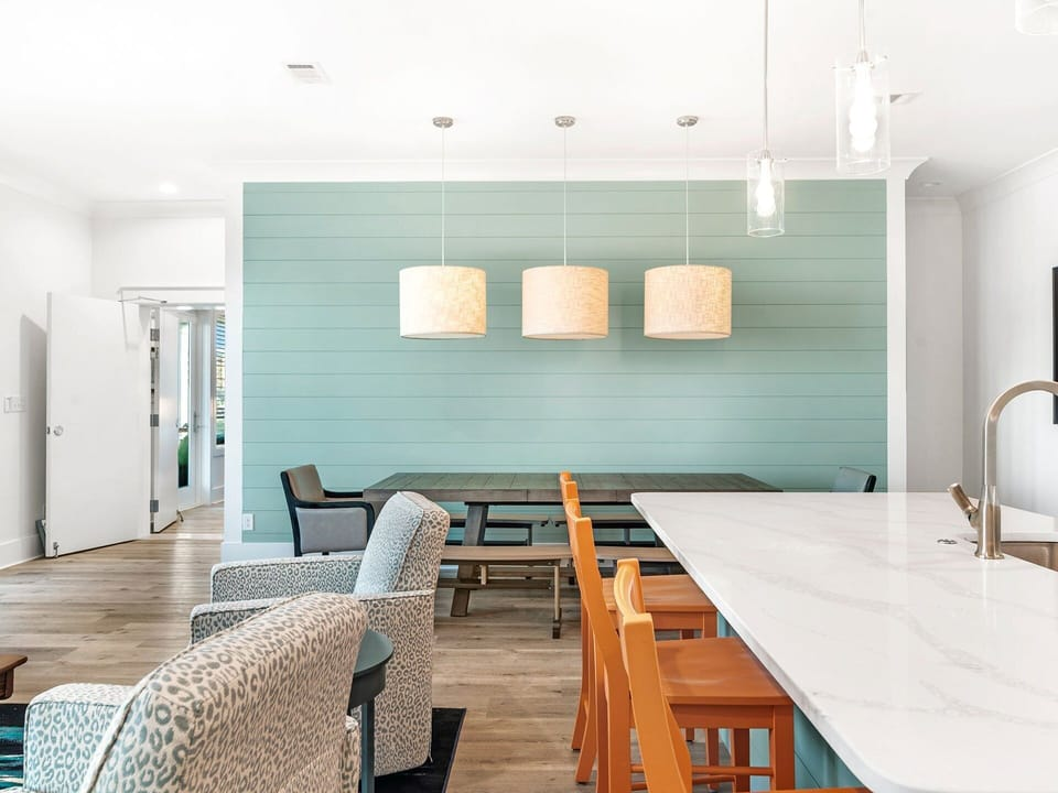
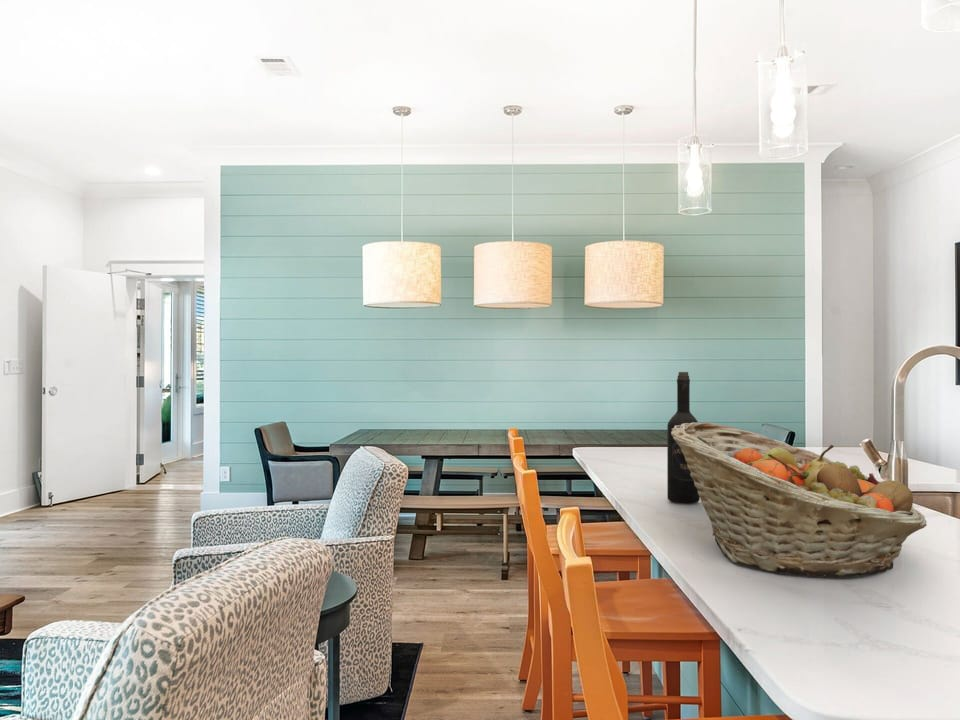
+ wine bottle [666,371,701,505]
+ fruit basket [671,421,928,578]
